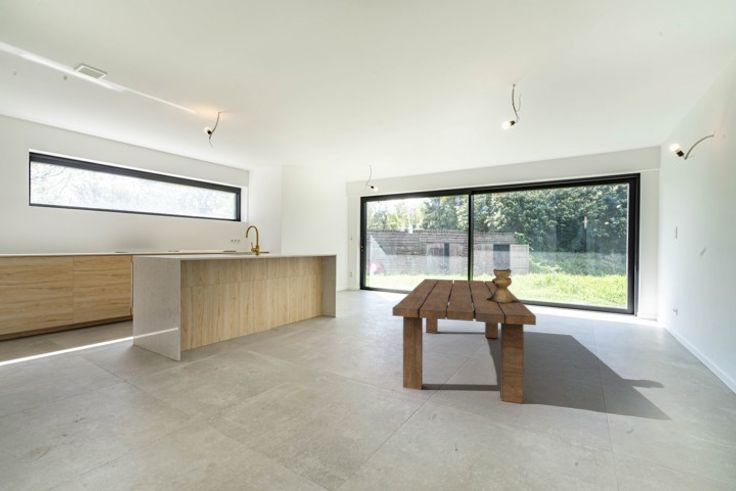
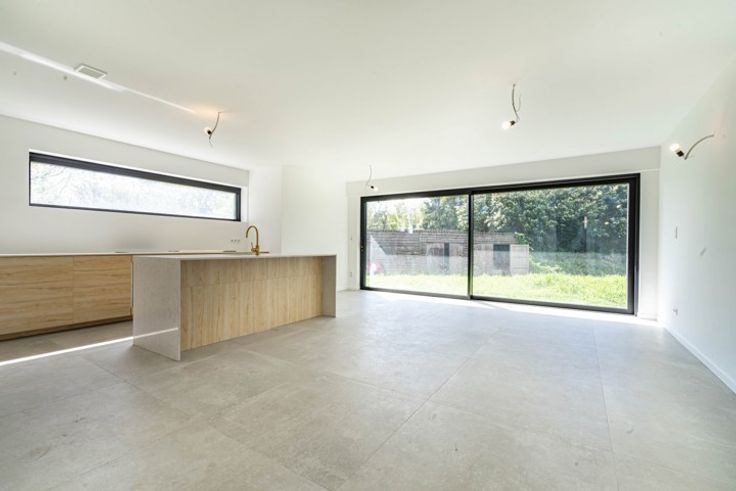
- ceramic vessel [486,268,519,304]
- dining table [391,278,537,404]
